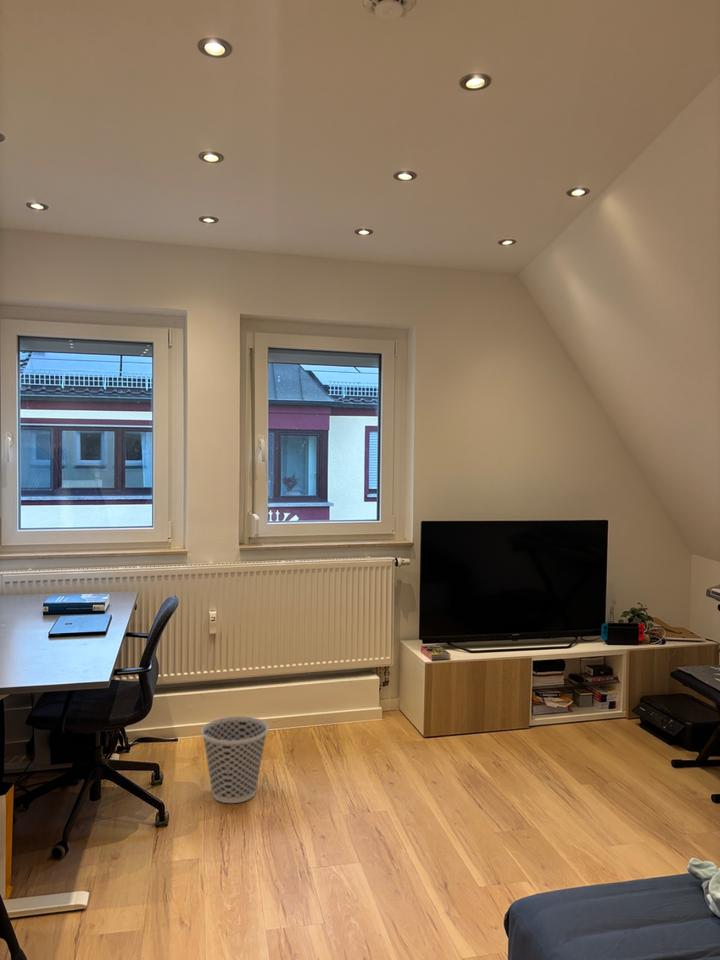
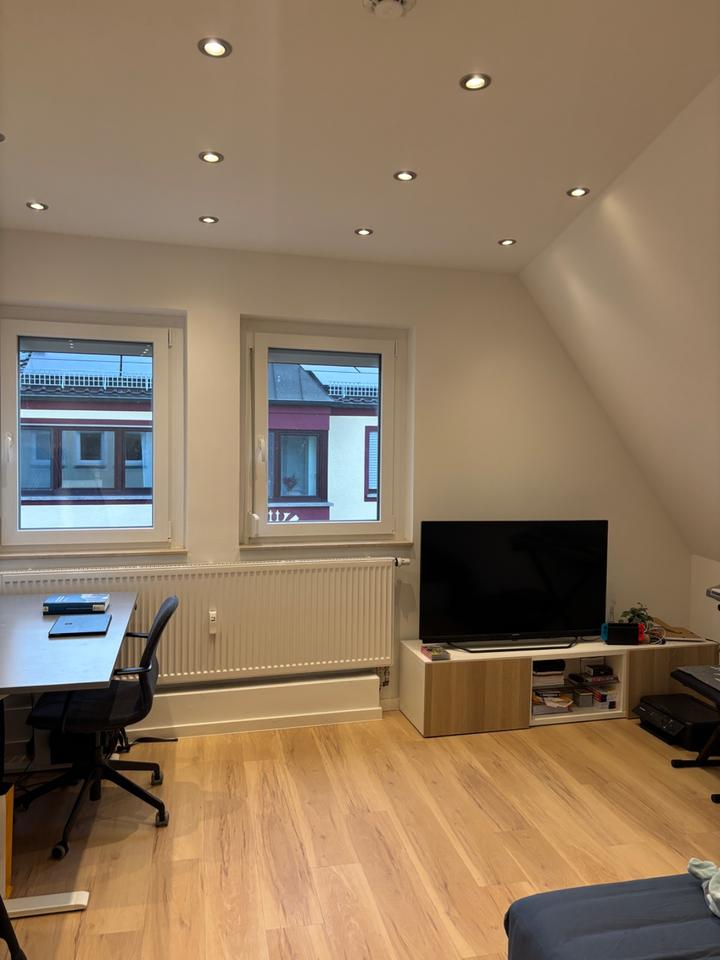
- wastebasket [200,715,269,804]
